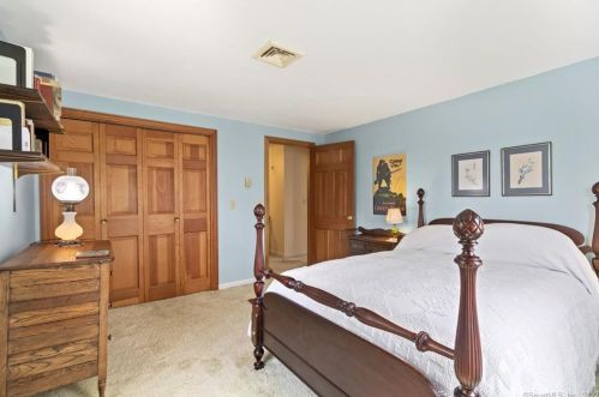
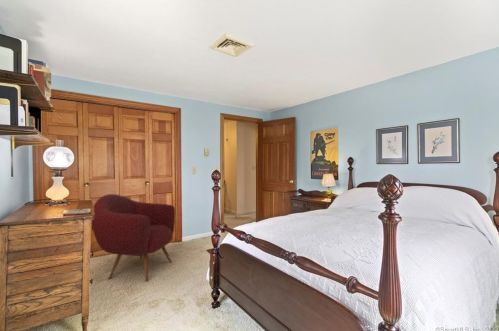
+ armchair [91,193,176,283]
